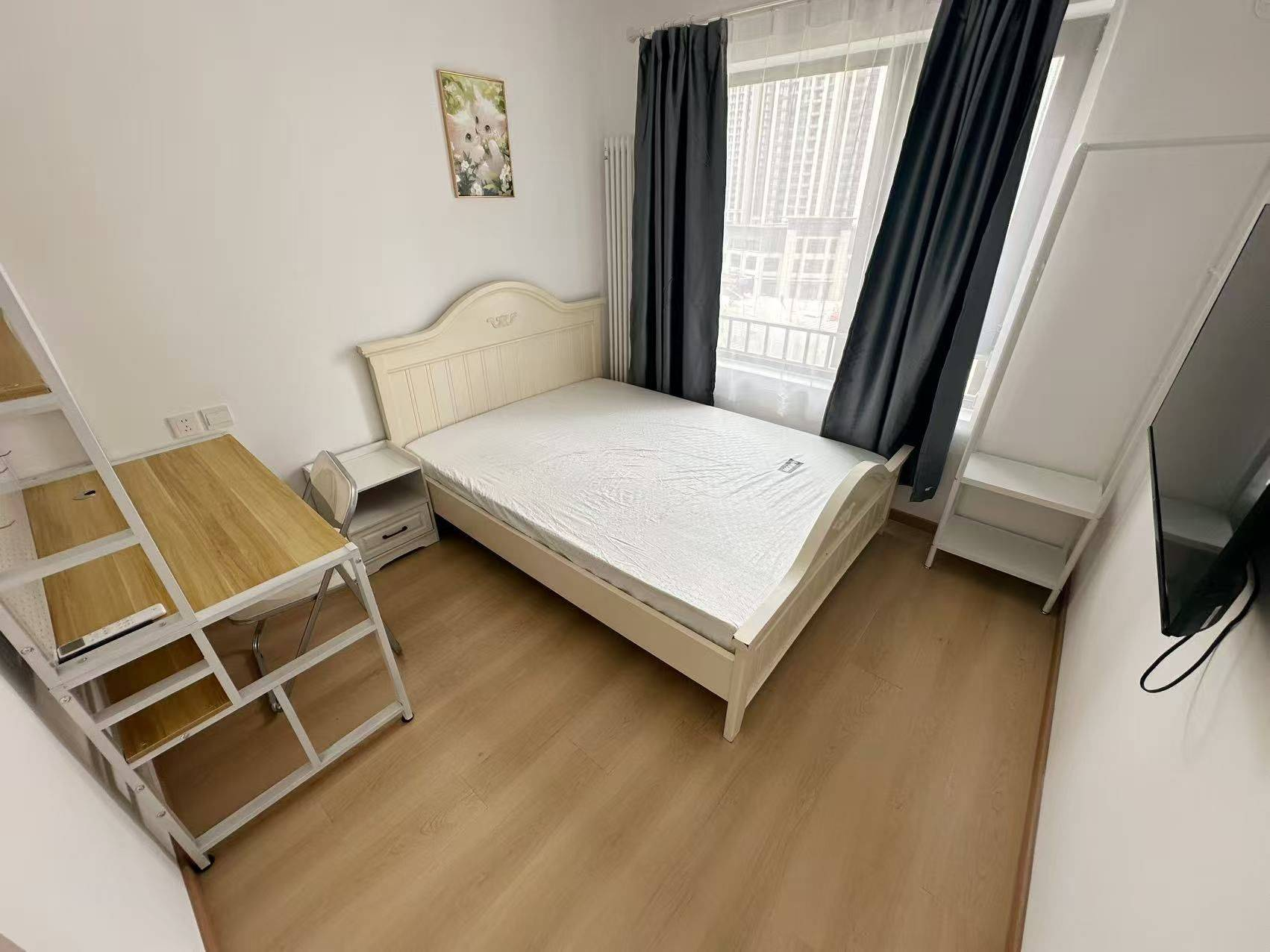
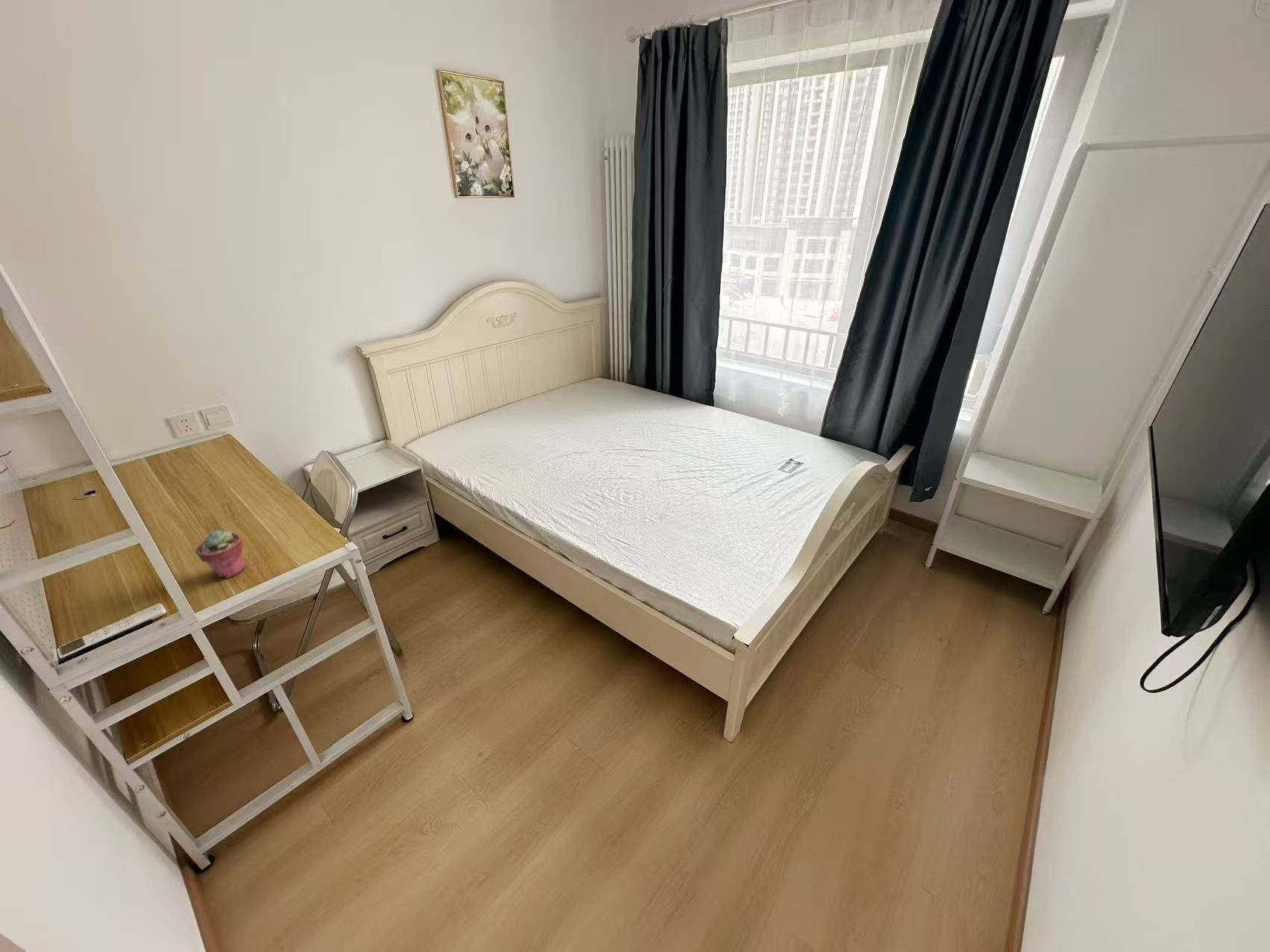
+ potted succulent [195,529,245,579]
